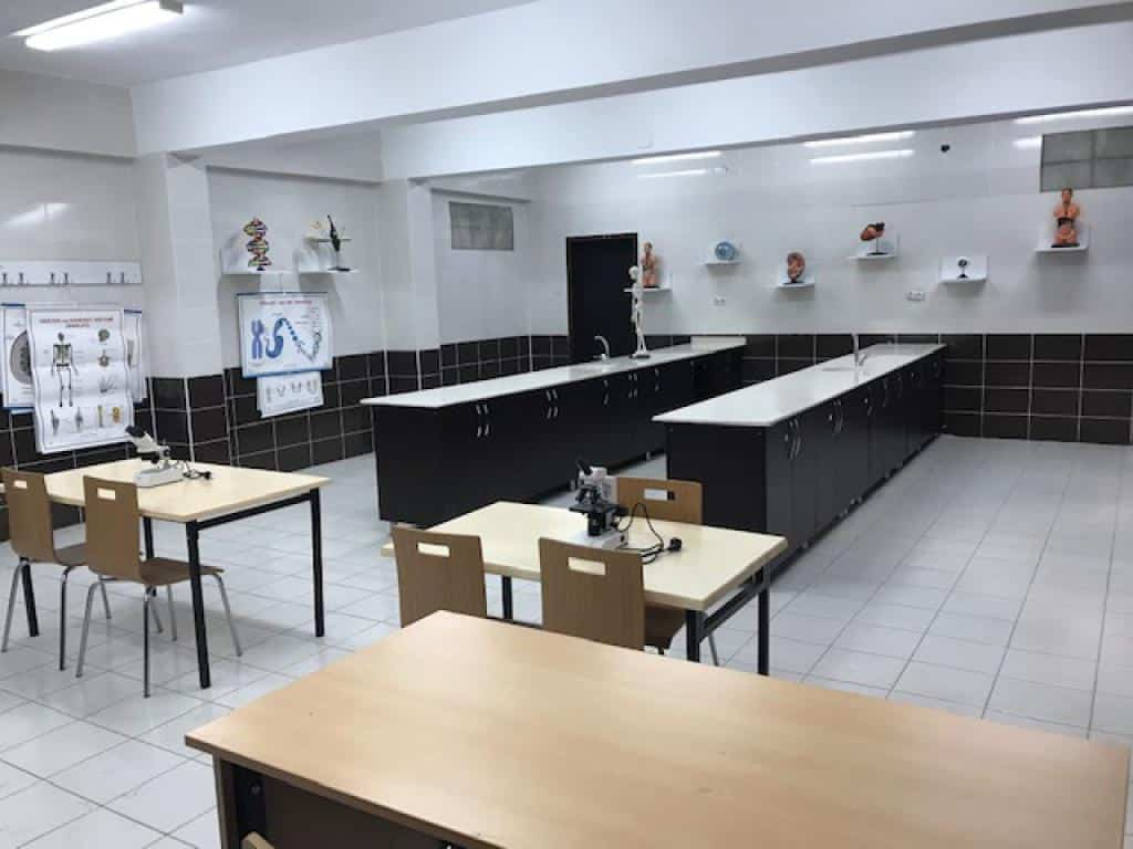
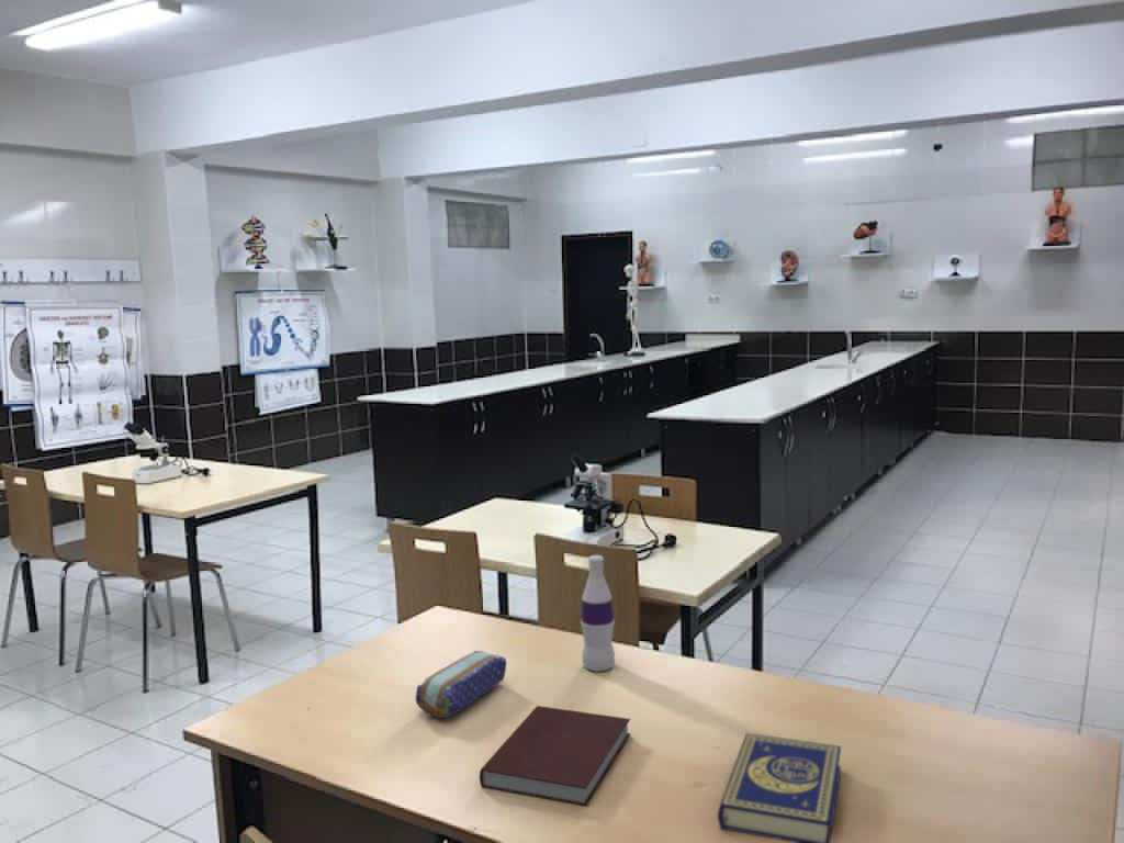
+ bottle [580,554,616,673]
+ book [717,732,842,843]
+ notebook [479,705,632,807]
+ pencil case [415,650,507,719]
